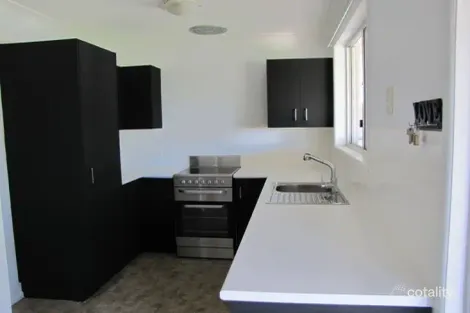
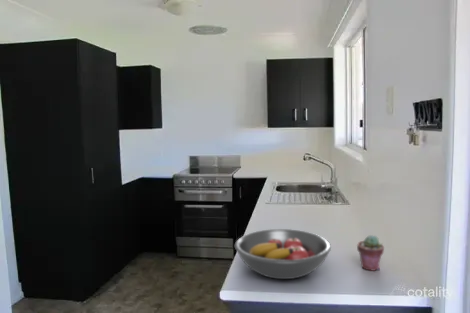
+ potted succulent [356,234,385,272]
+ fruit bowl [234,228,332,280]
